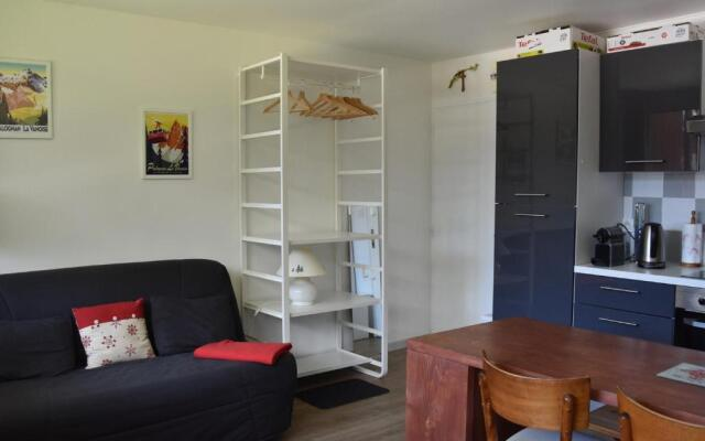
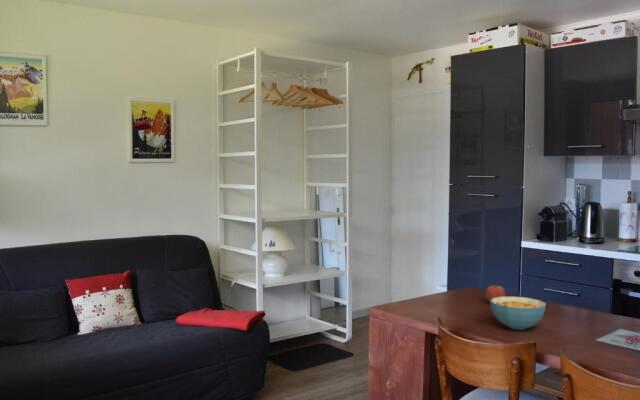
+ cereal bowl [489,296,547,331]
+ fruit [485,281,506,303]
